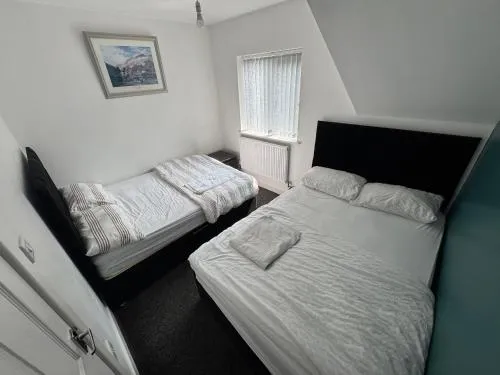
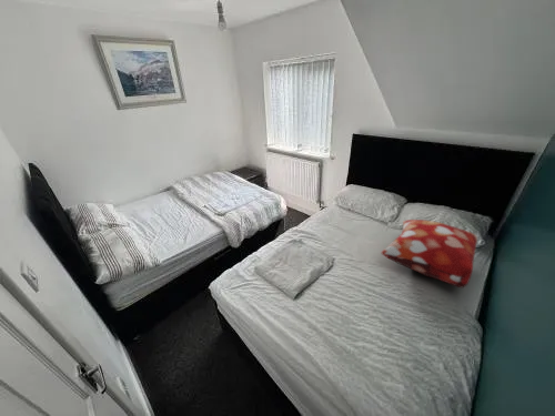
+ decorative pillow [381,219,478,288]
